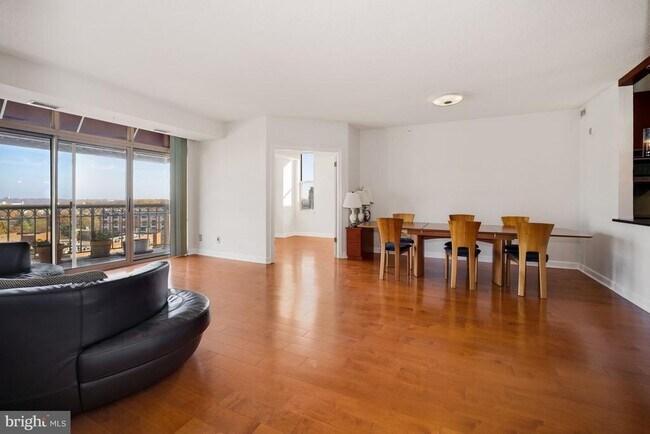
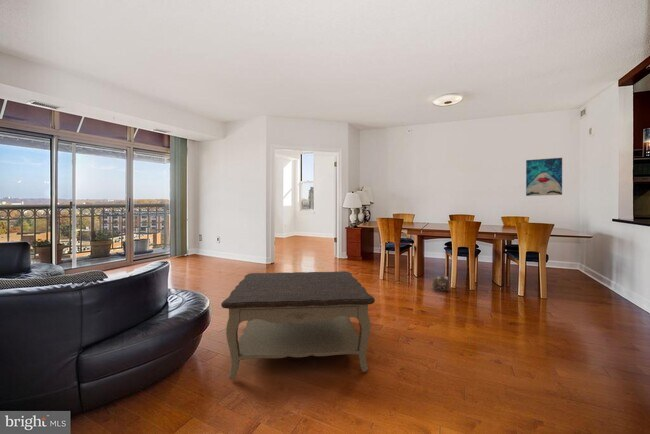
+ plush toy [431,274,450,292]
+ coffee table [220,270,376,380]
+ wall art [525,157,563,197]
